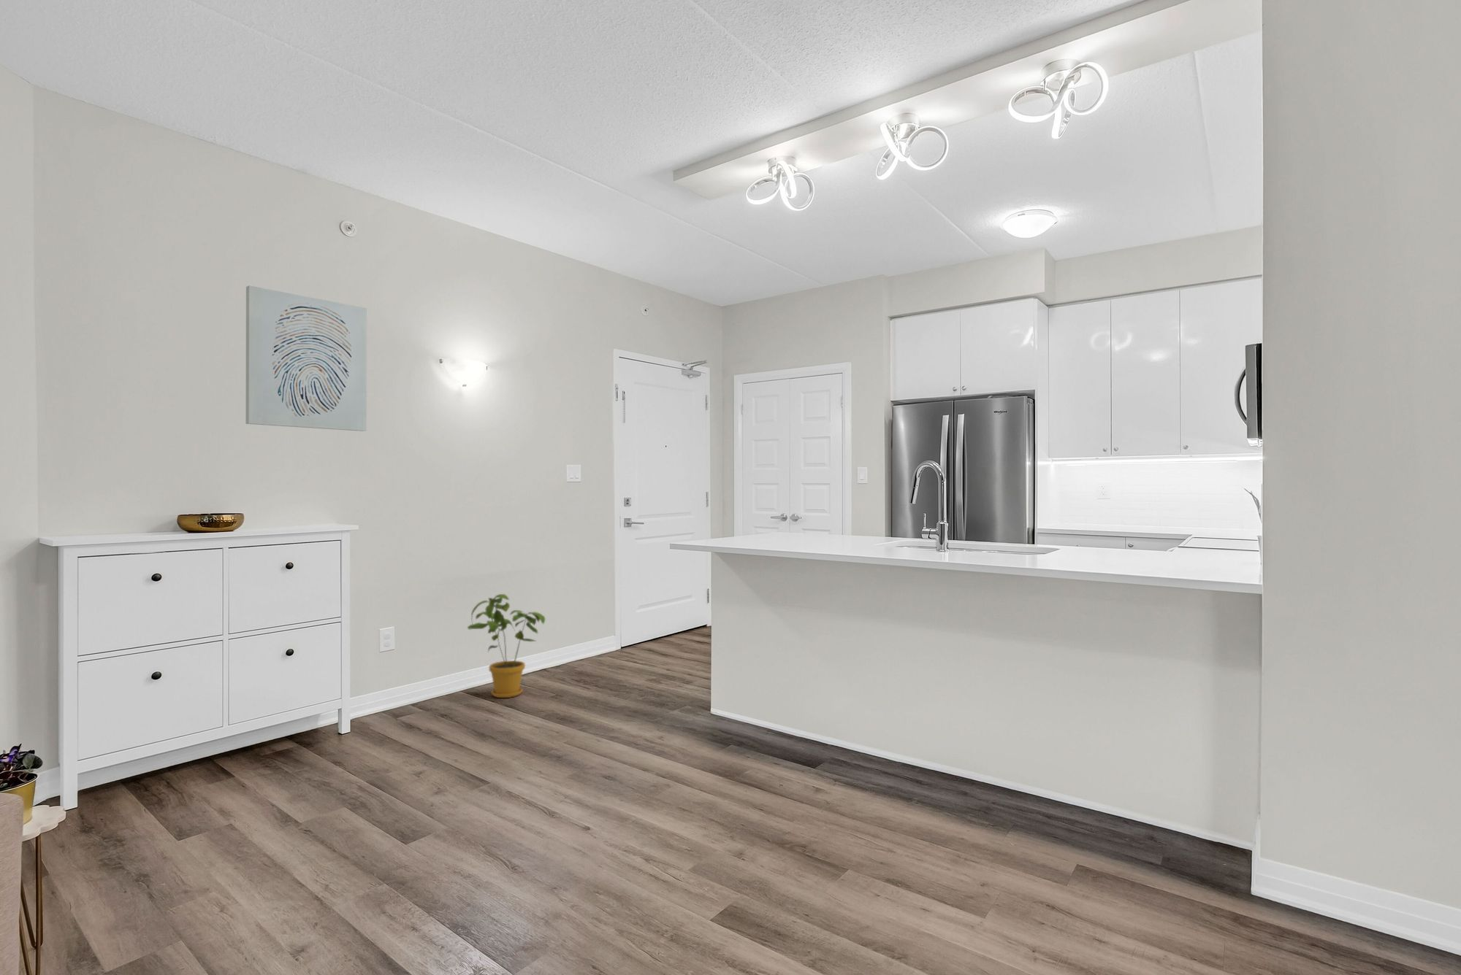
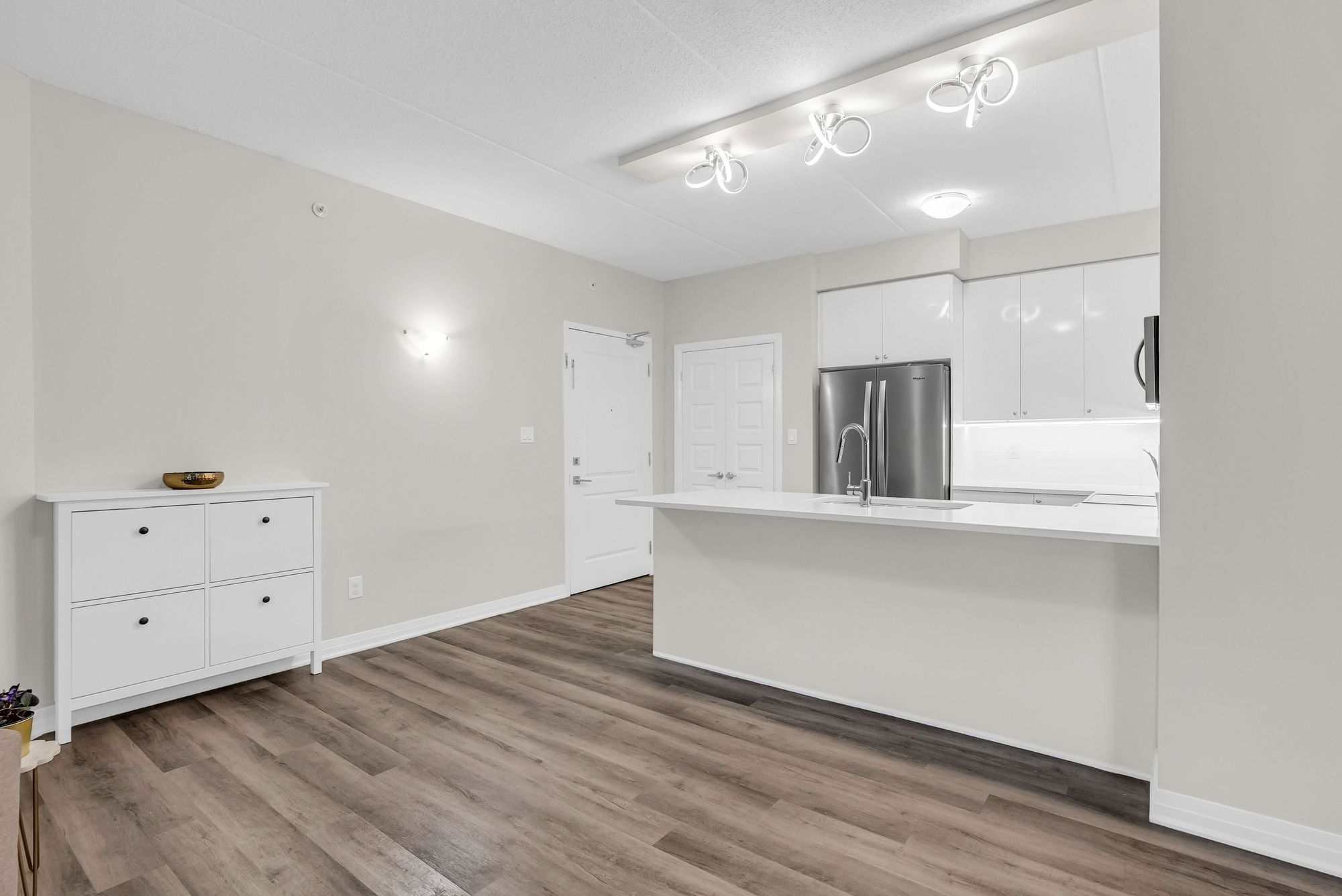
- house plant [467,593,545,699]
- wall art [245,285,368,432]
